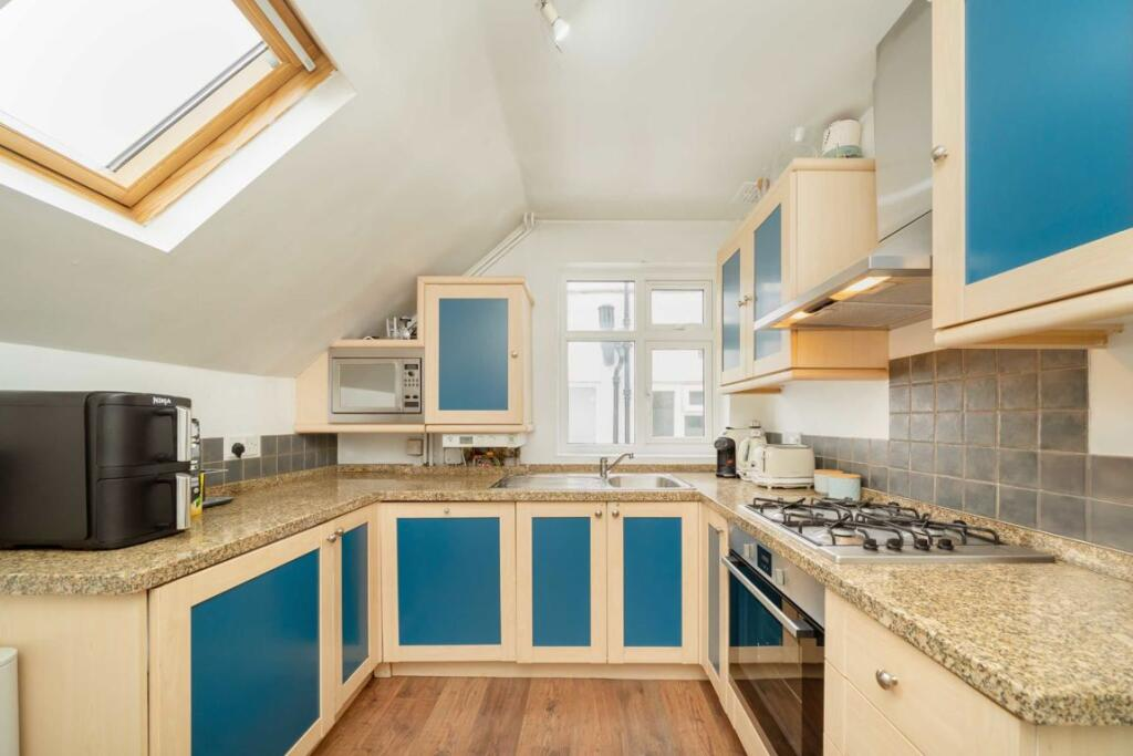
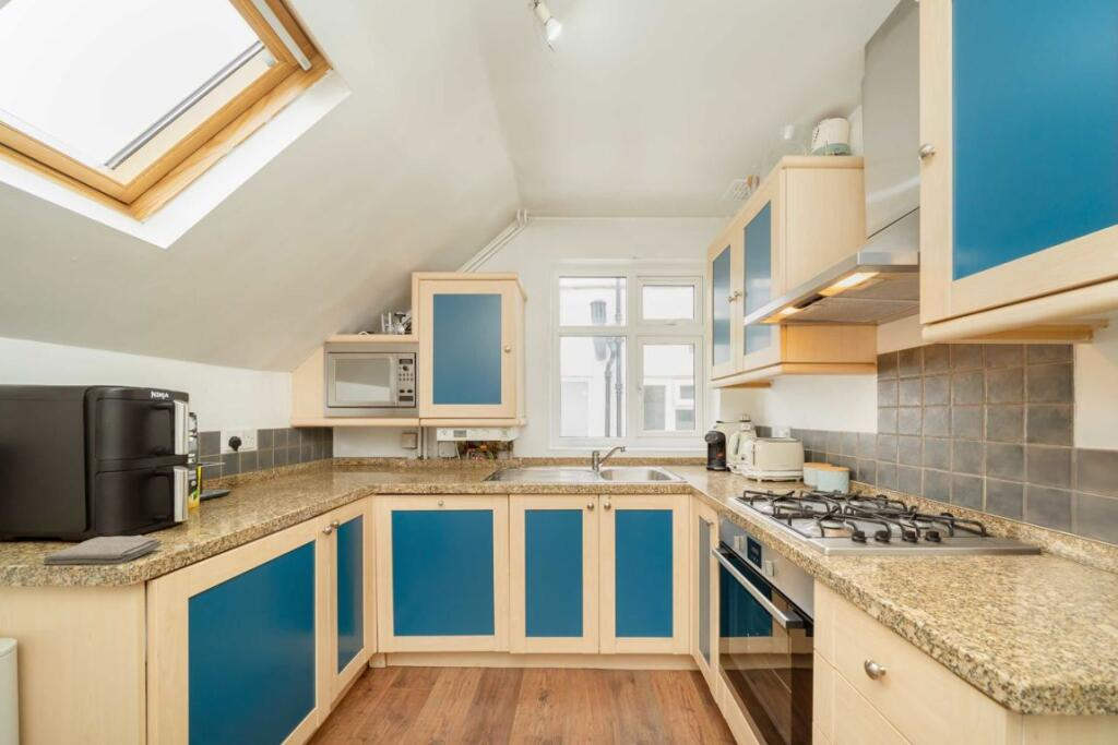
+ washcloth [43,534,164,566]
